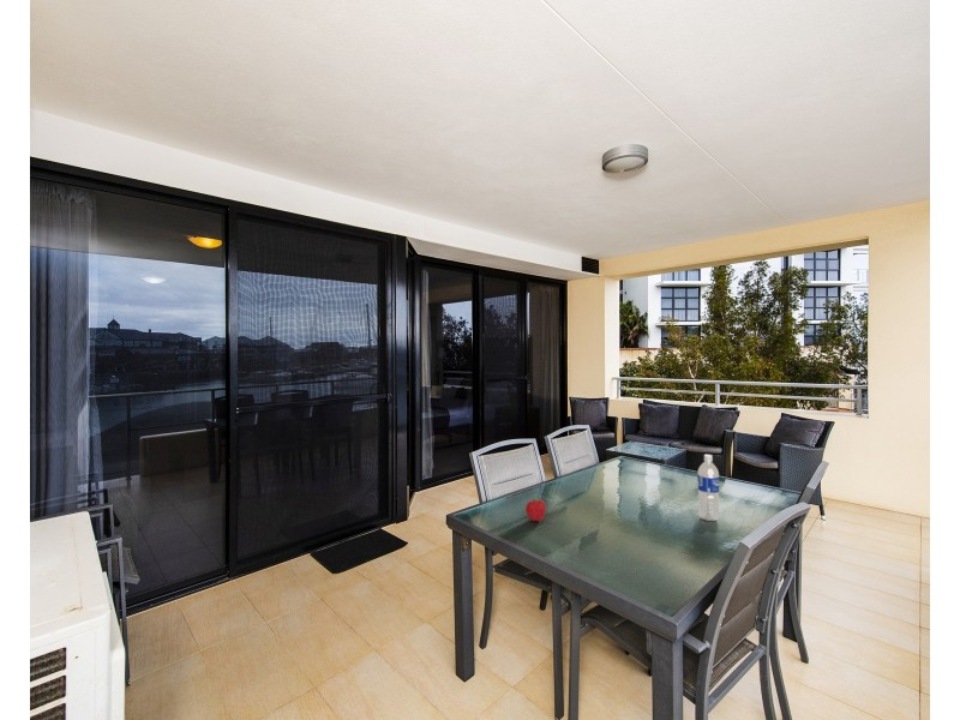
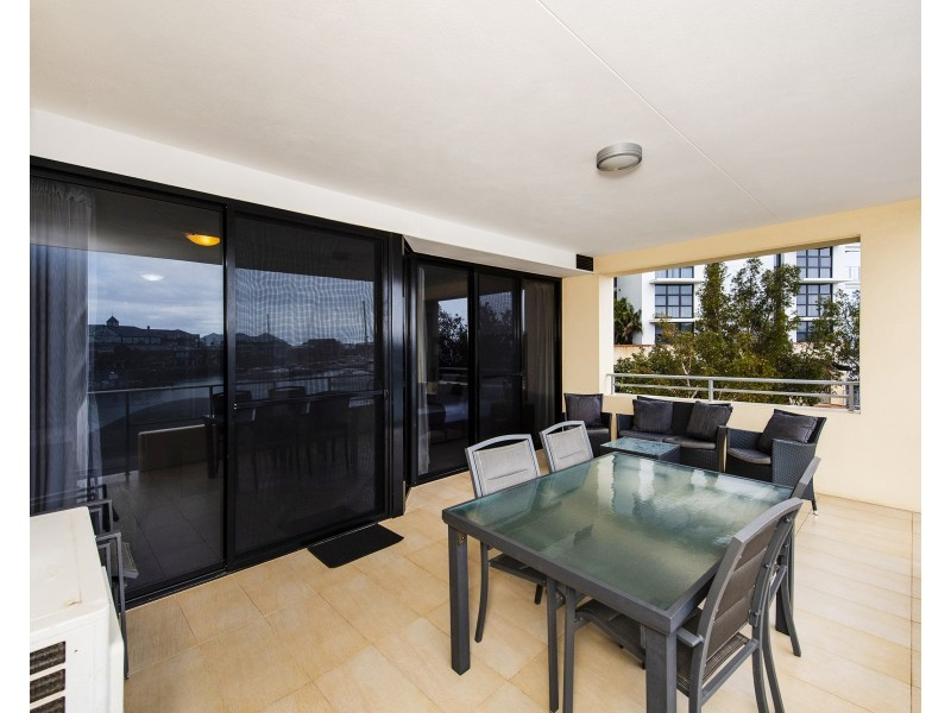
- water bottle [697,454,720,522]
- fruit [524,497,547,522]
